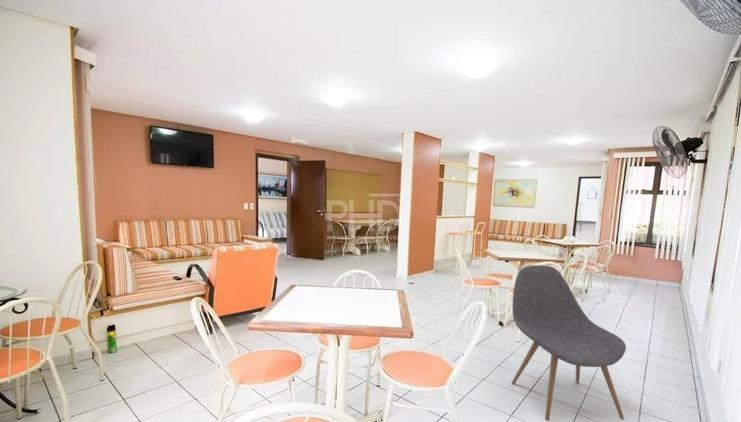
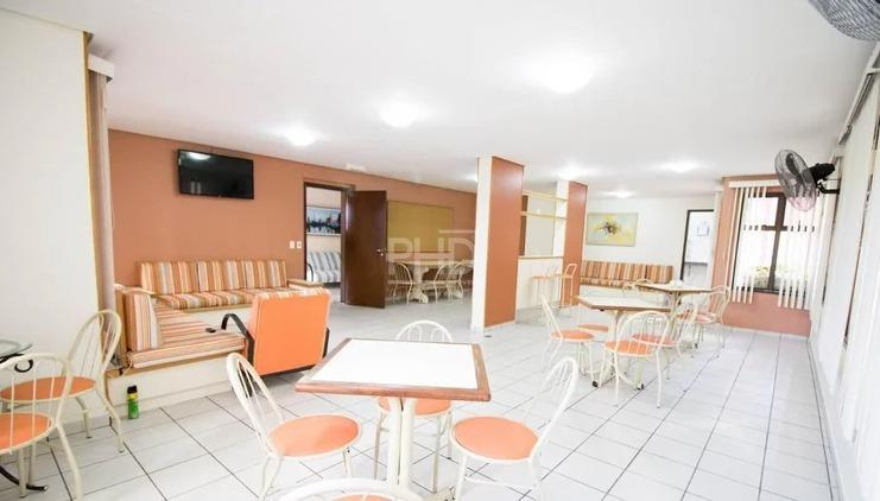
- chair [511,264,627,422]
